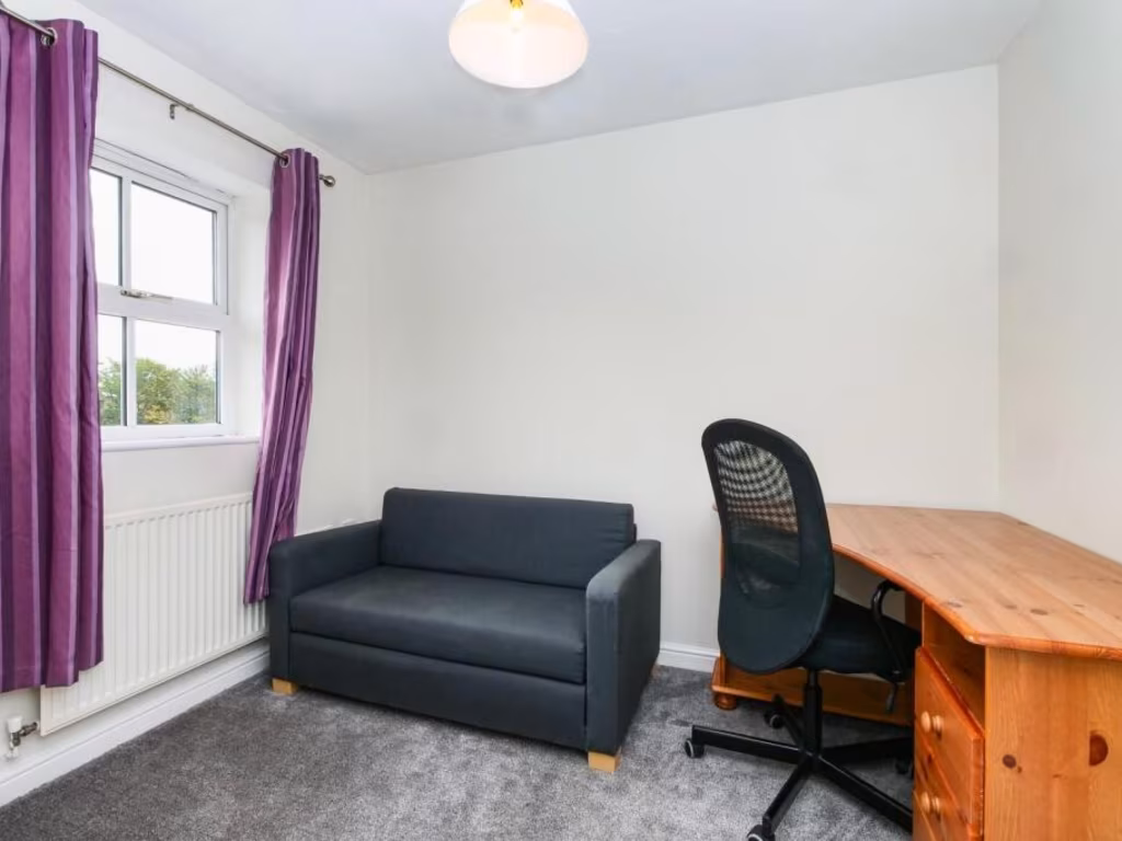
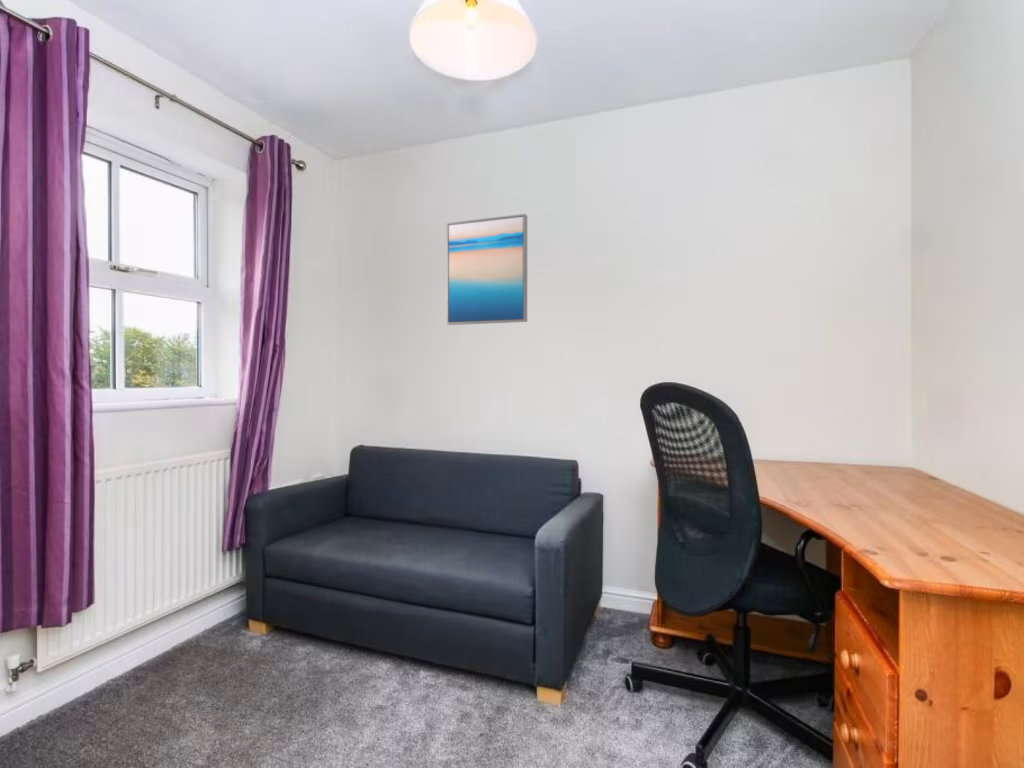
+ wall art [446,213,528,326]
